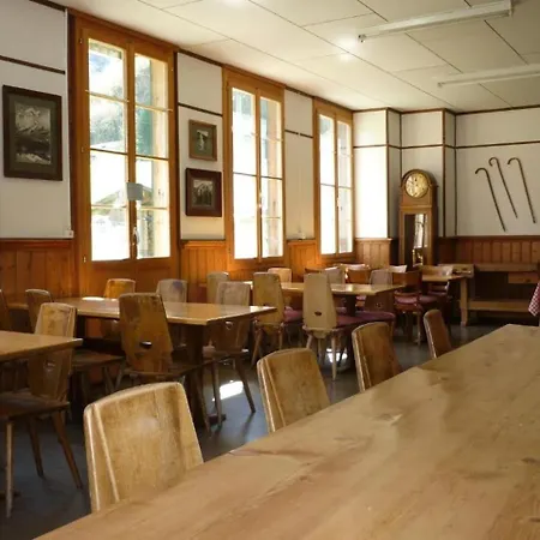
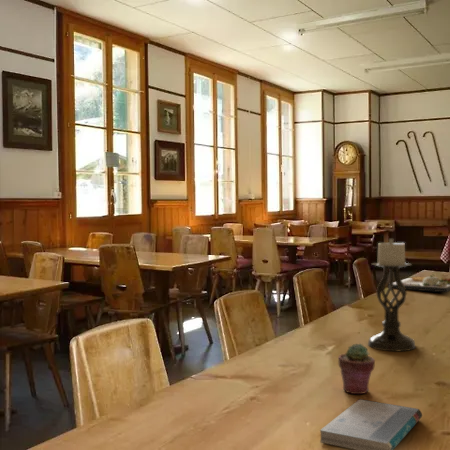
+ book [319,398,423,450]
+ dinner plate [387,273,450,293]
+ potted succulent [337,343,376,395]
+ candle holder [367,238,416,353]
